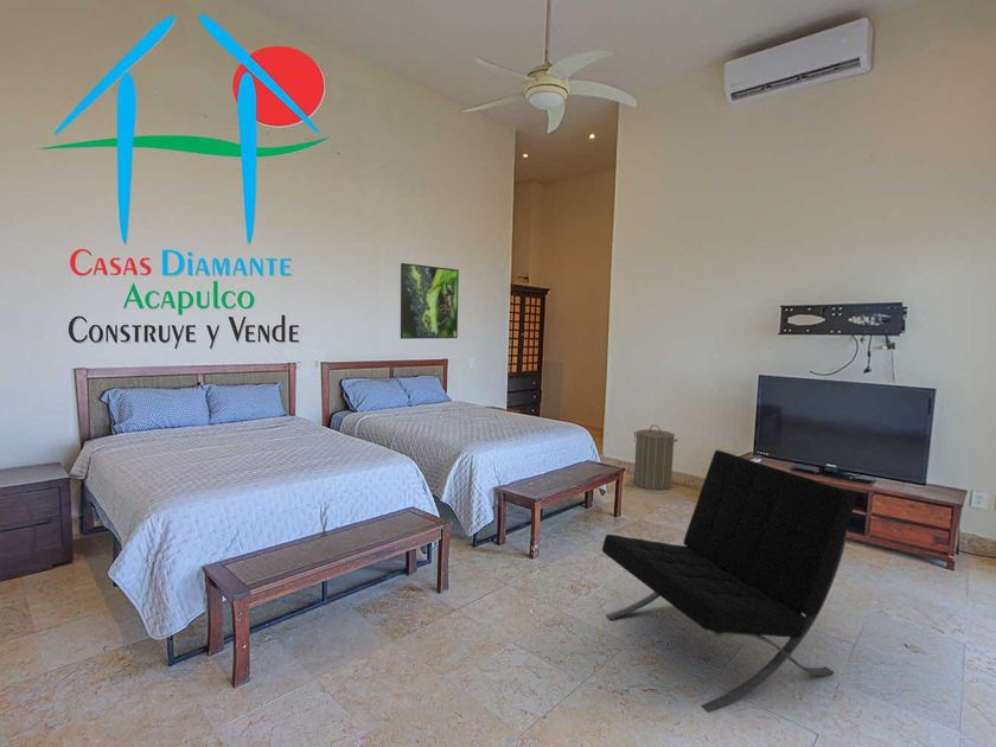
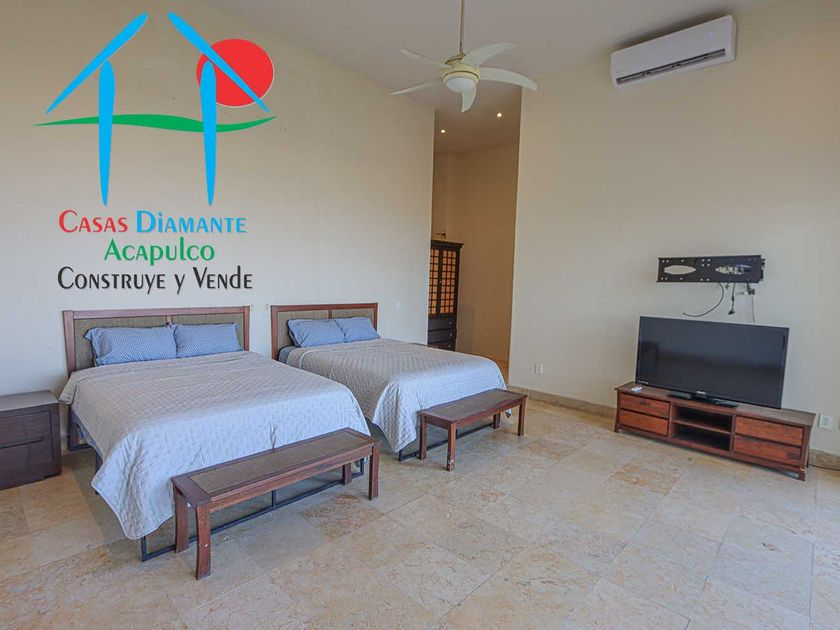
- lounge chair [601,449,857,714]
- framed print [400,262,460,340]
- laundry hamper [633,423,678,491]
